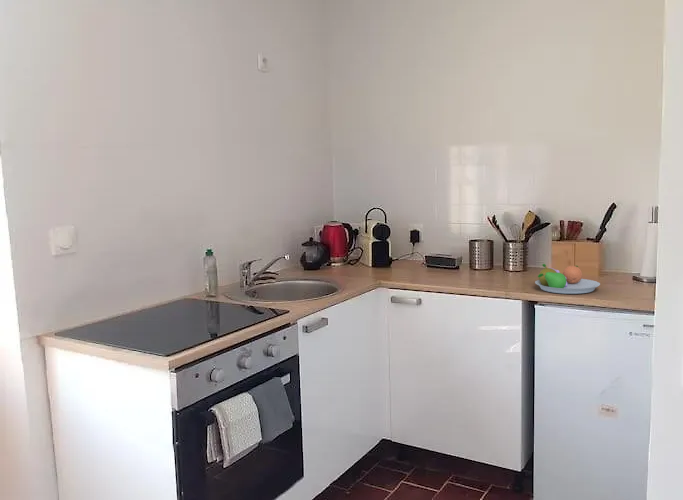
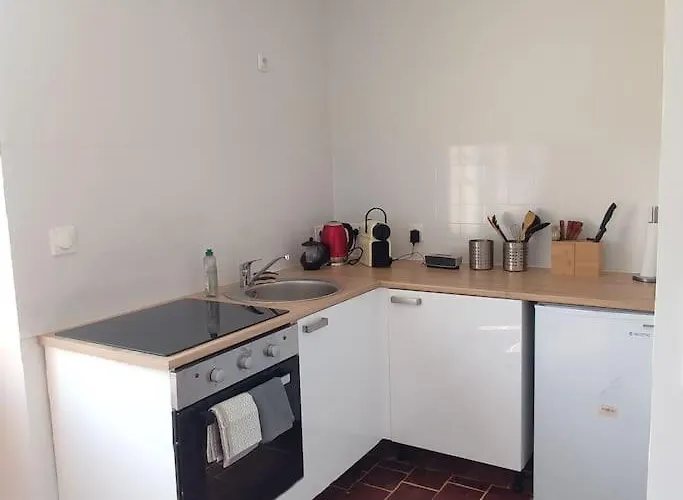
- fruit bowl [534,263,601,295]
